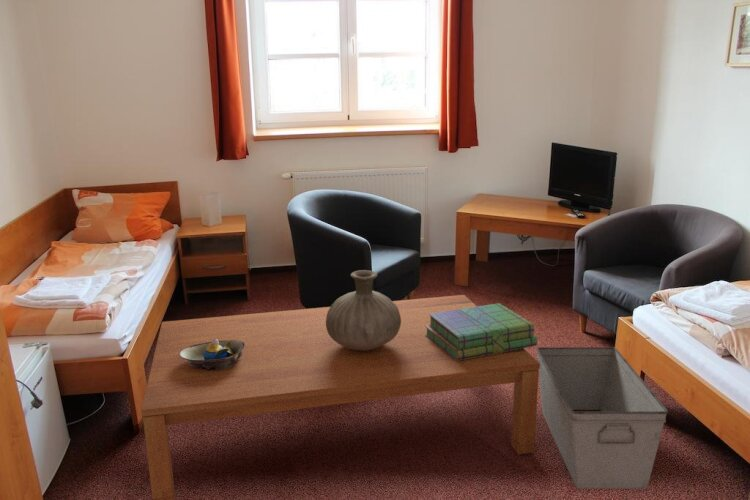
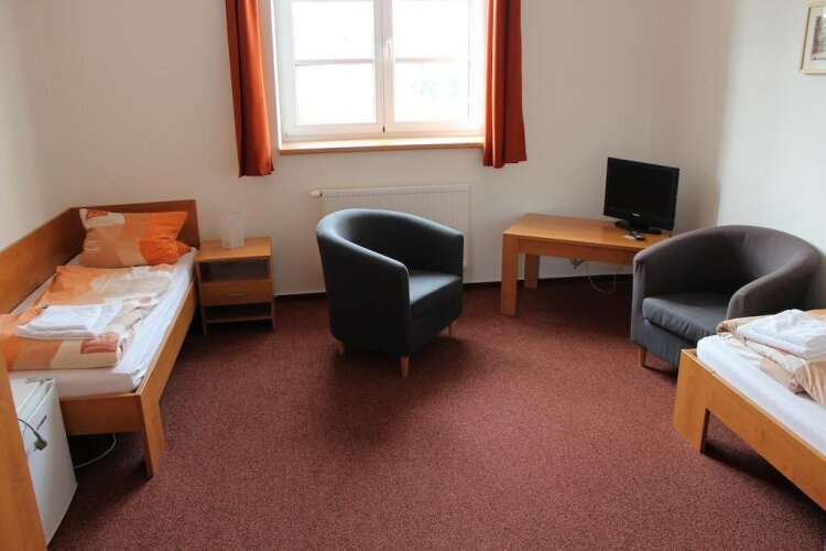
- stack of books [425,302,538,361]
- coffee table [140,294,540,500]
- decorative bowl [179,338,245,370]
- vase [326,269,401,351]
- storage bin [536,346,669,489]
